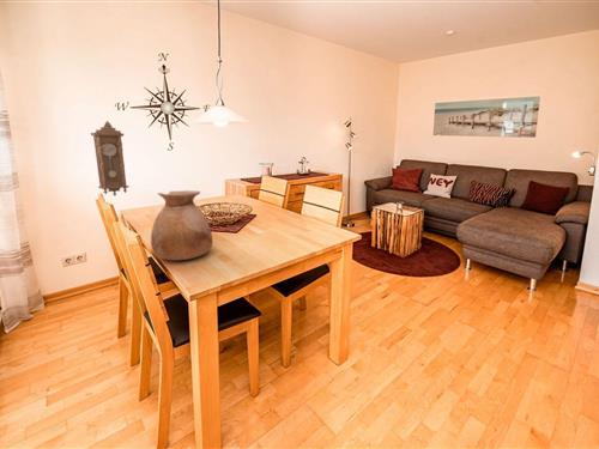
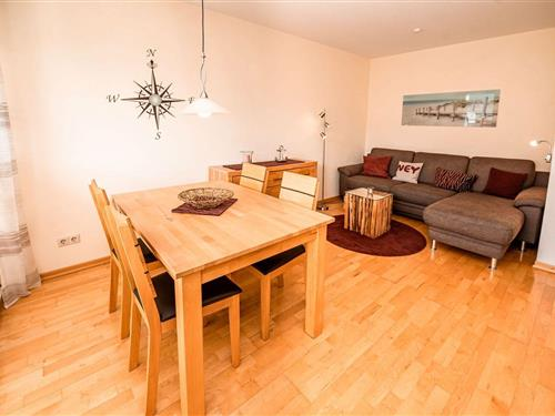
- vase [150,189,213,261]
- pendulum clock [90,120,131,198]
